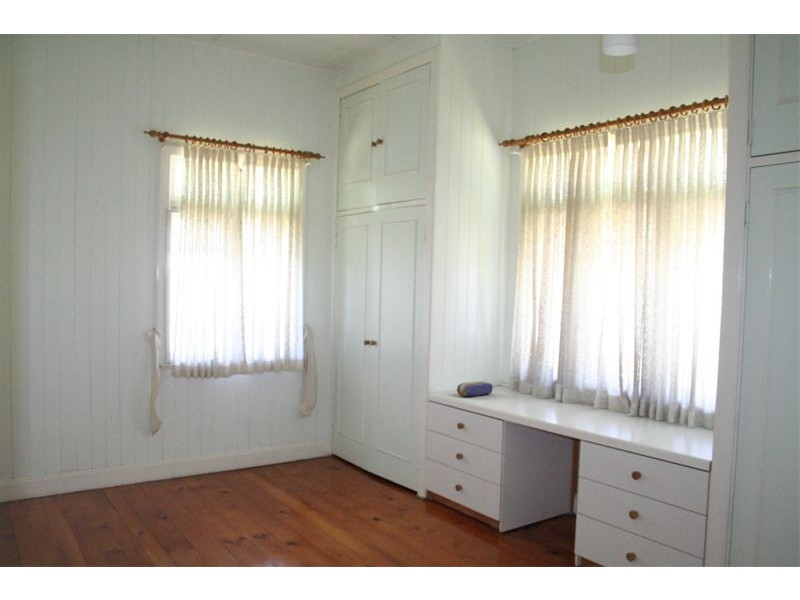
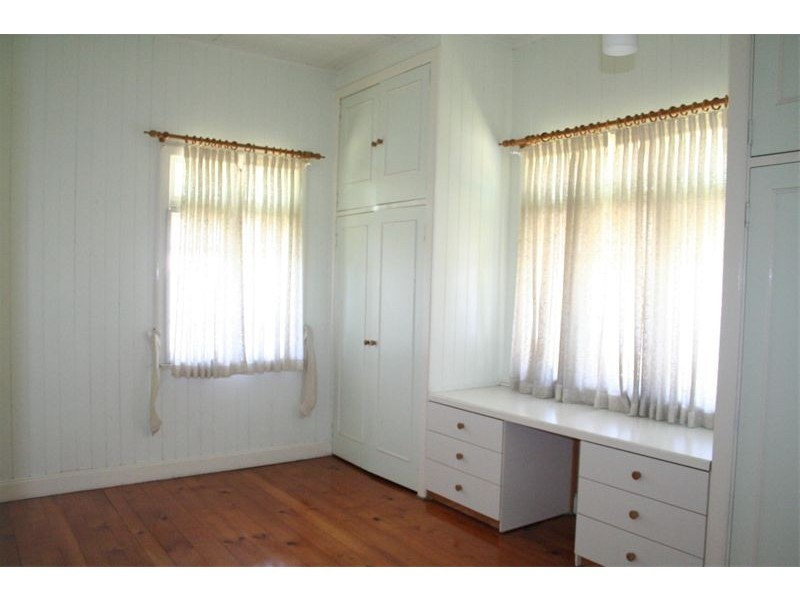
- pencil case [456,380,494,398]
